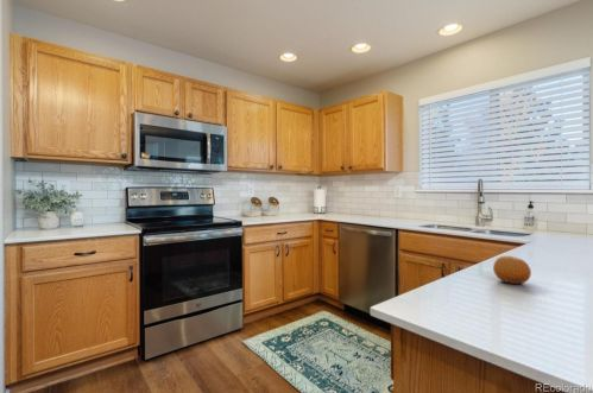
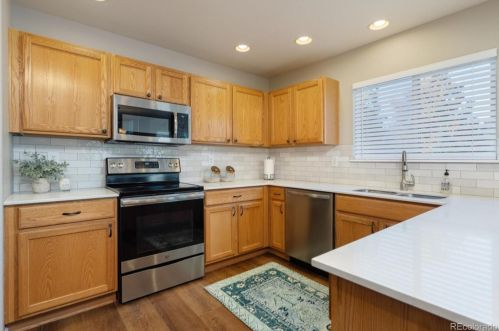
- fruit [492,255,532,285]
